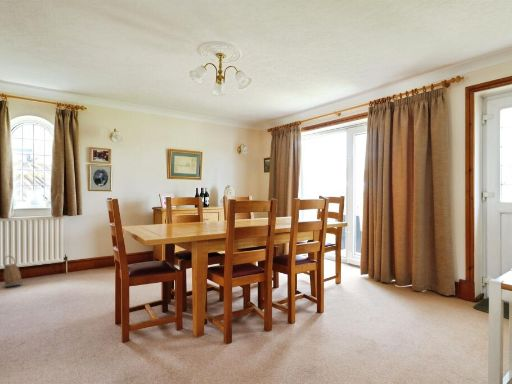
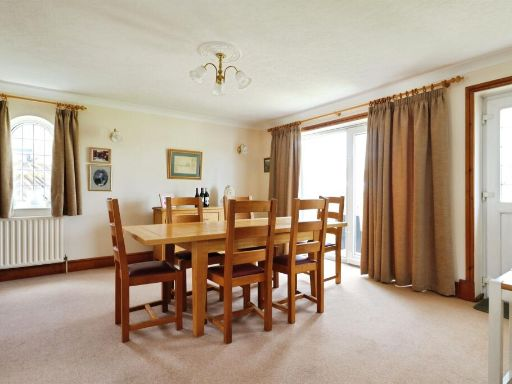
- basket [3,254,24,288]
